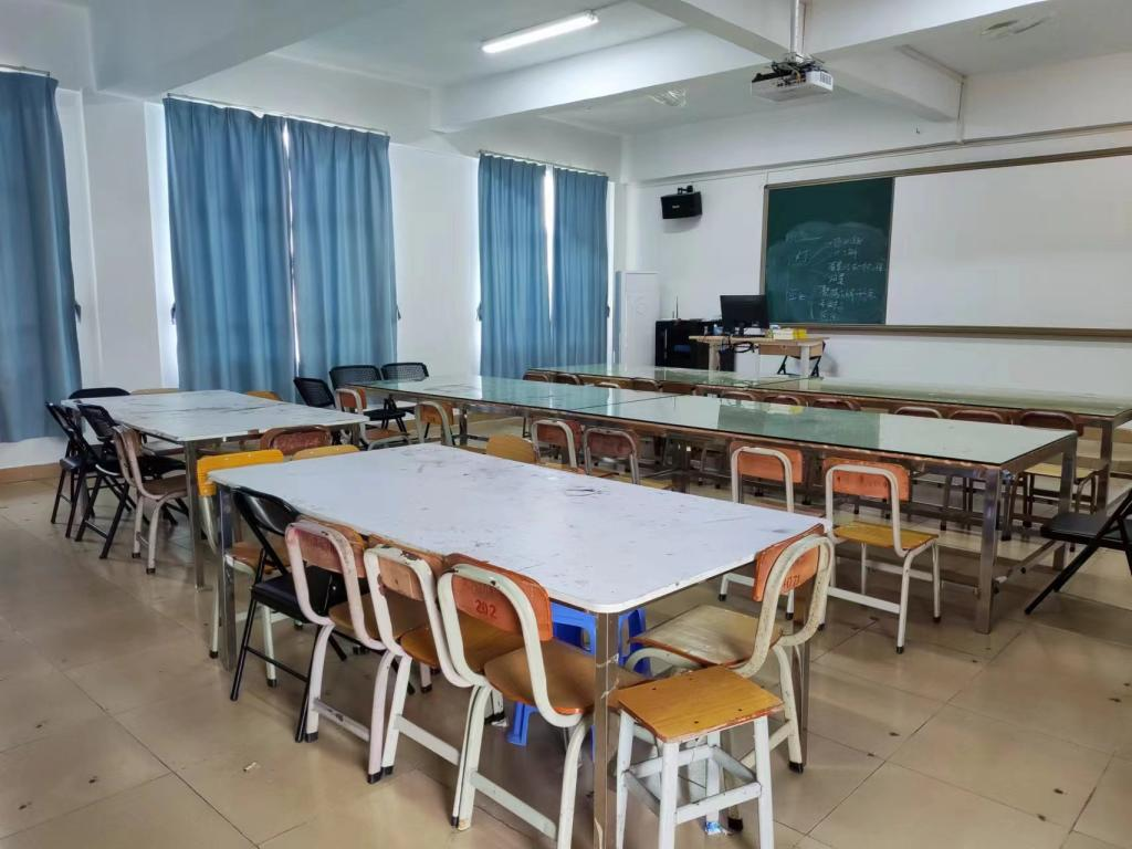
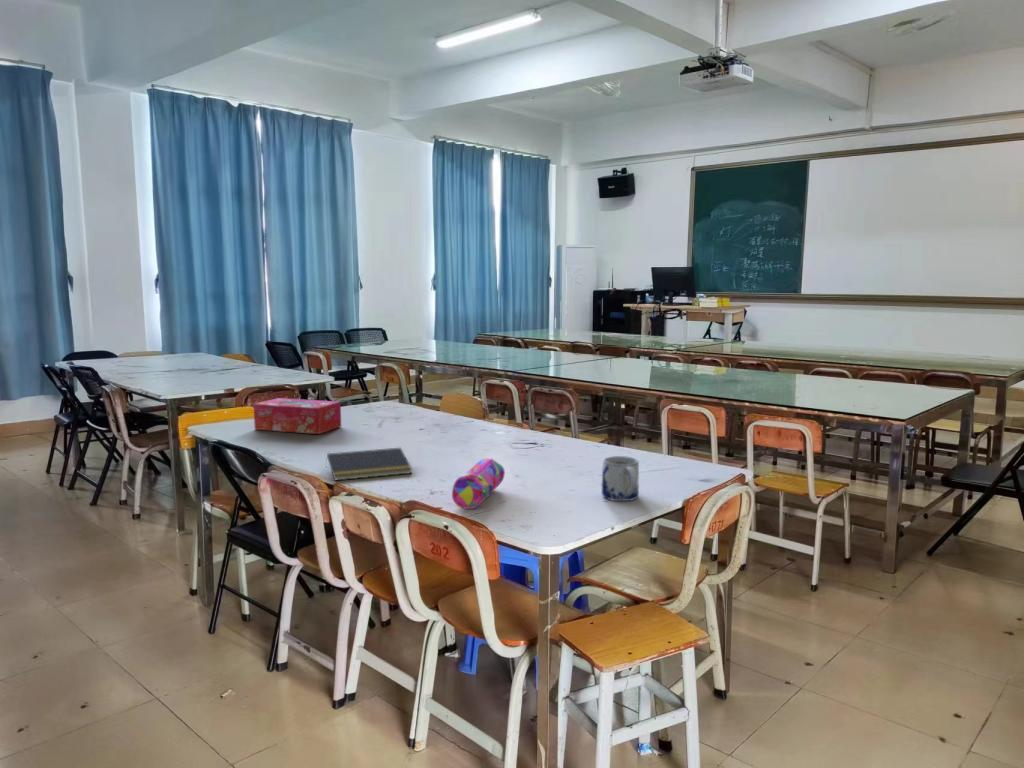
+ pencil case [451,458,506,510]
+ notepad [325,447,413,482]
+ mug [601,455,640,502]
+ tissue box [253,397,342,435]
